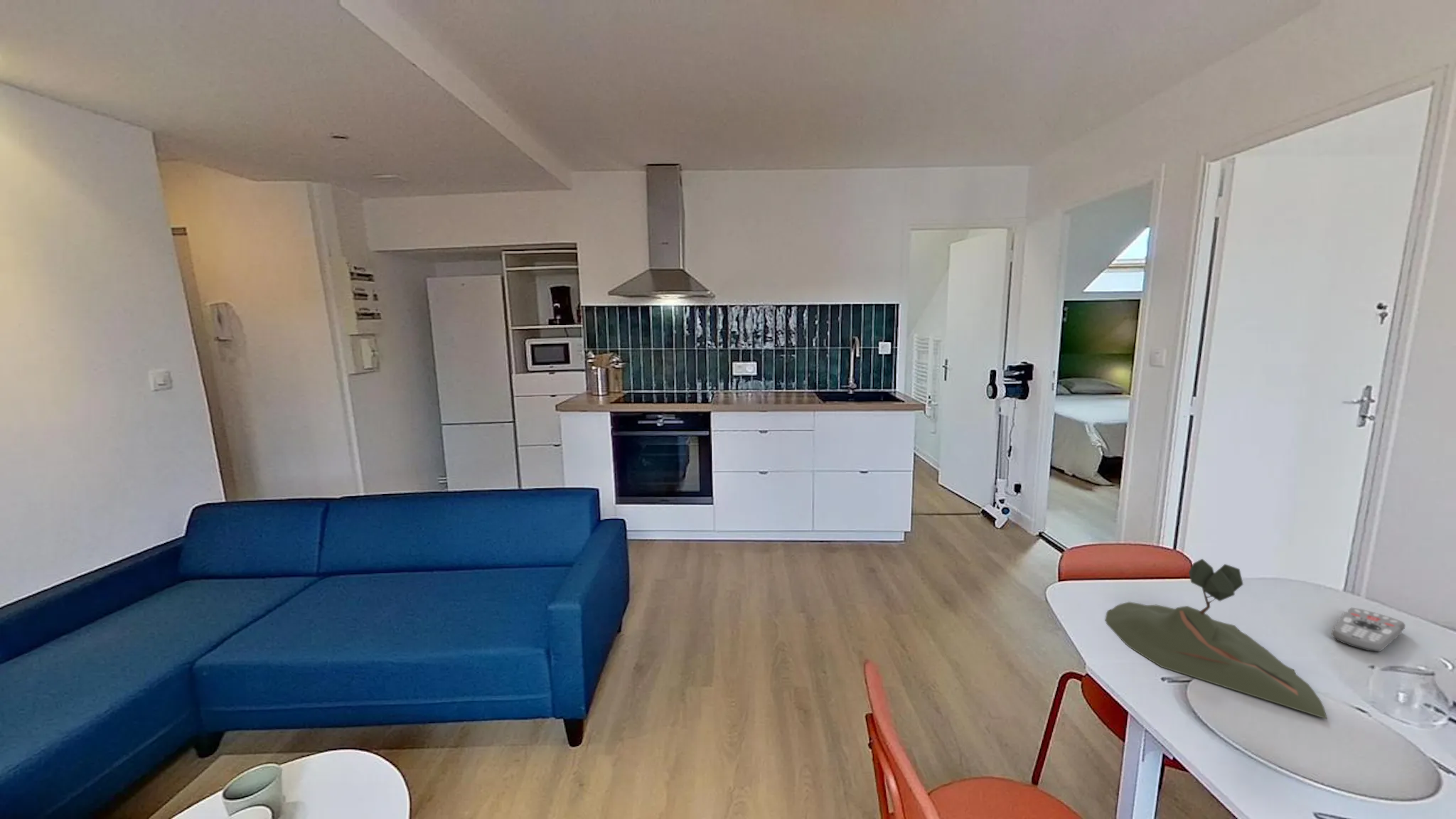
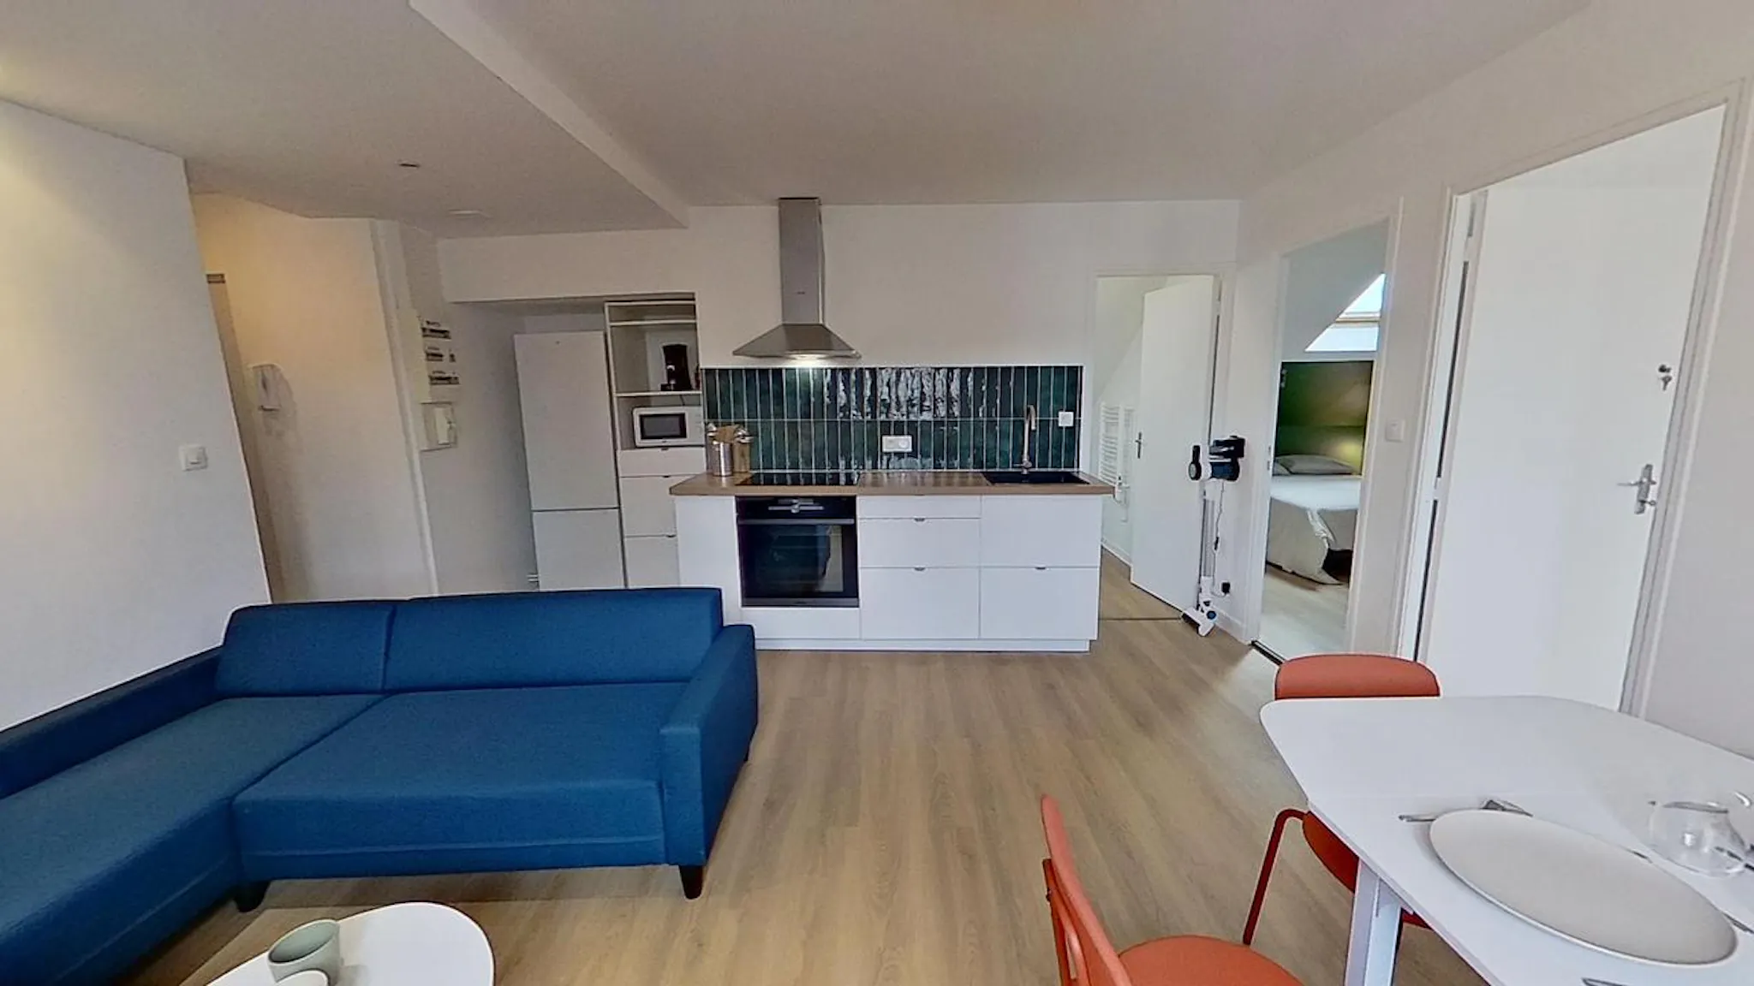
- remote control [1331,607,1406,653]
- plant [1104,558,1328,720]
